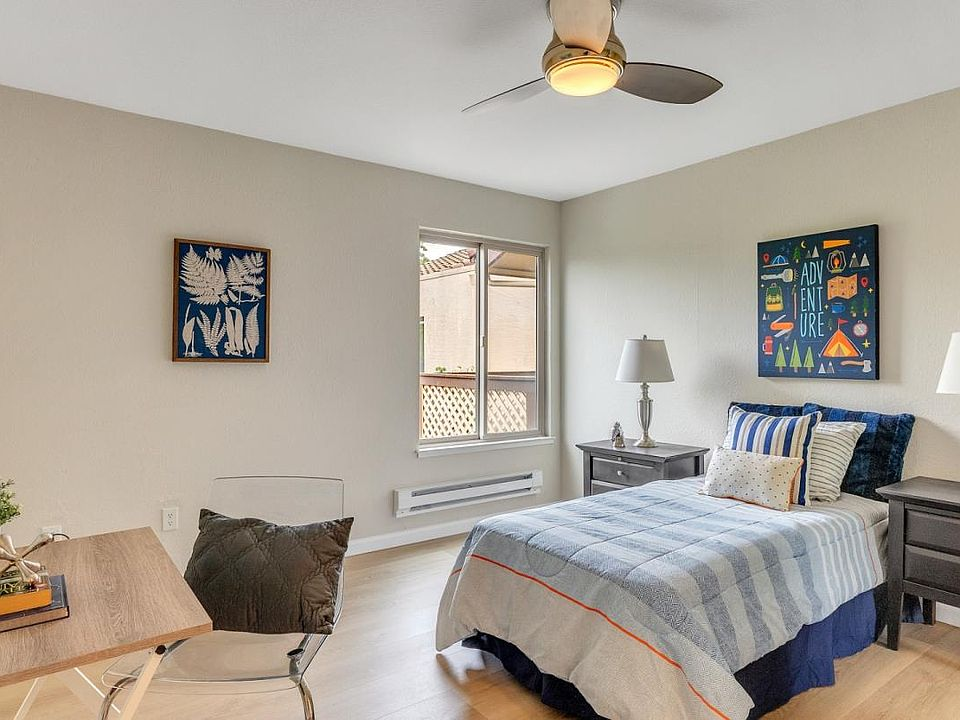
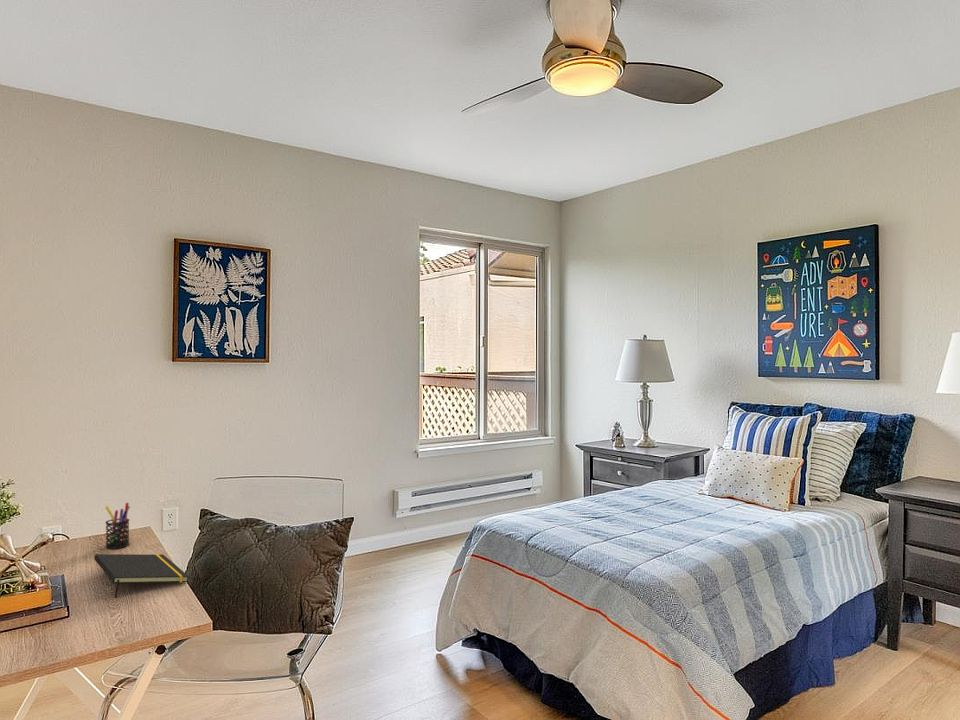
+ notepad [93,553,190,599]
+ pen holder [104,502,131,550]
